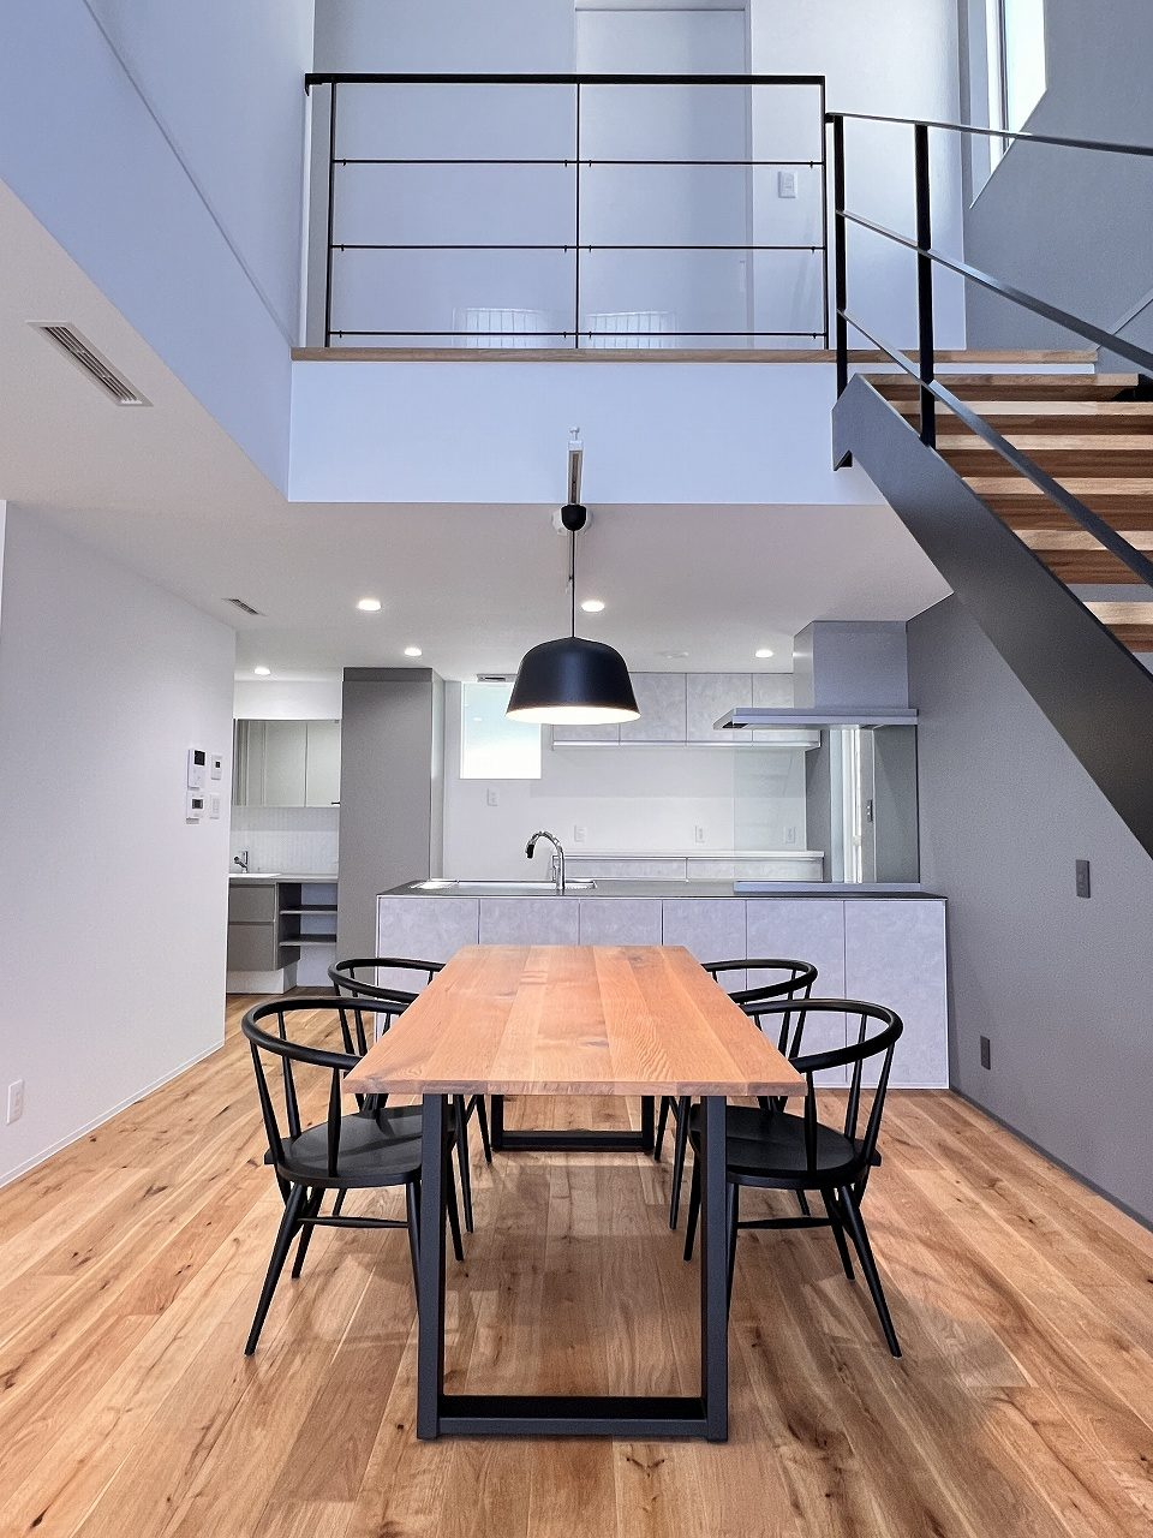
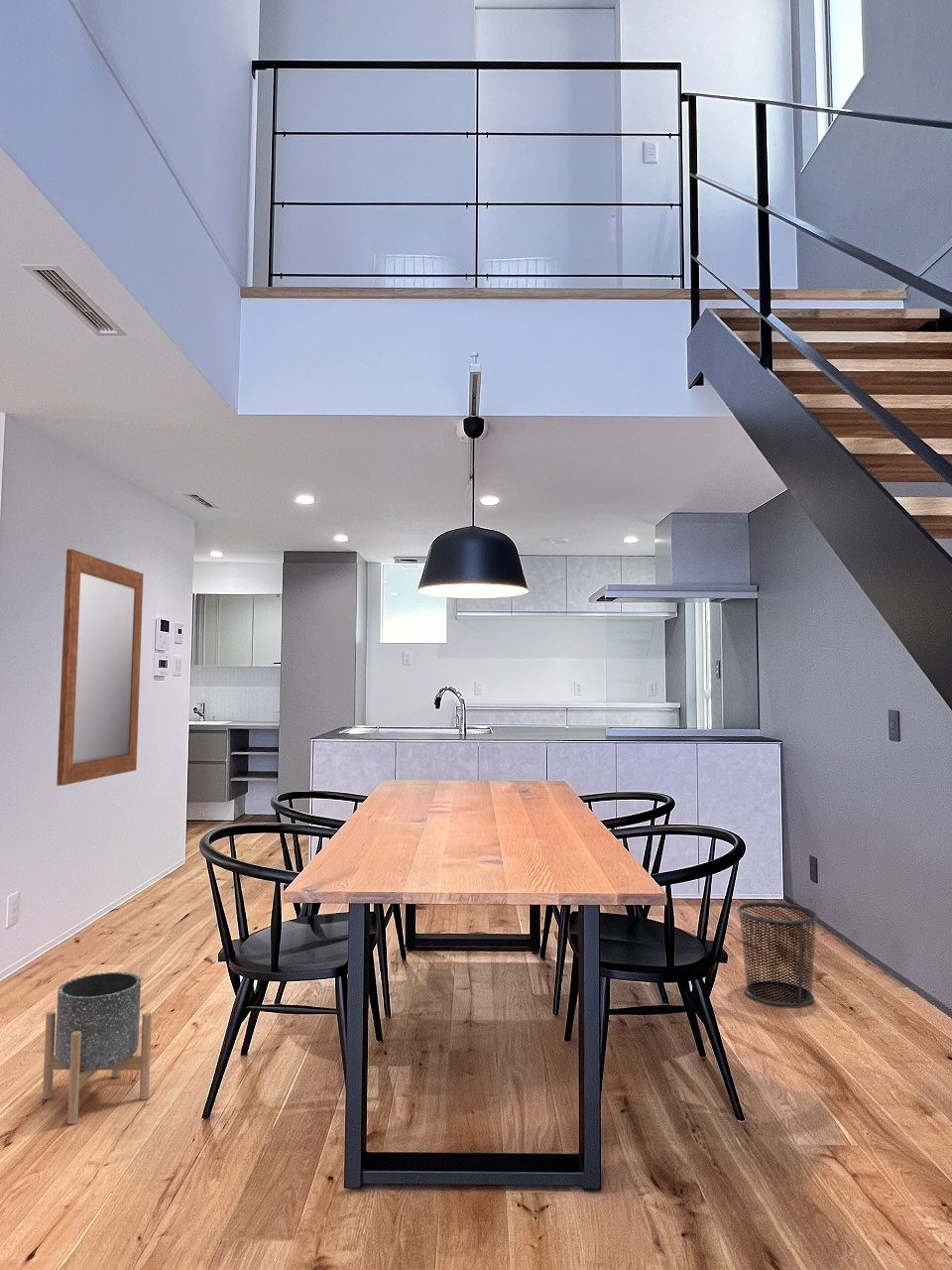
+ trash can [737,901,819,1008]
+ mirror [56,549,145,787]
+ planter [42,971,153,1125]
